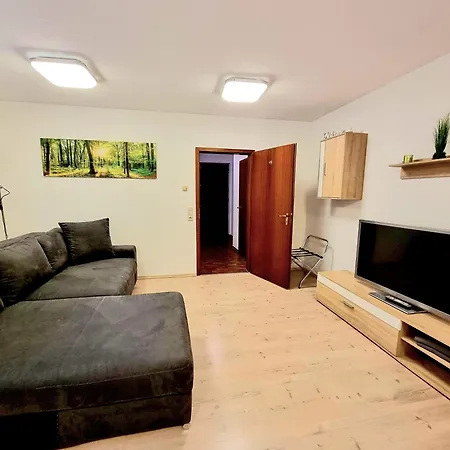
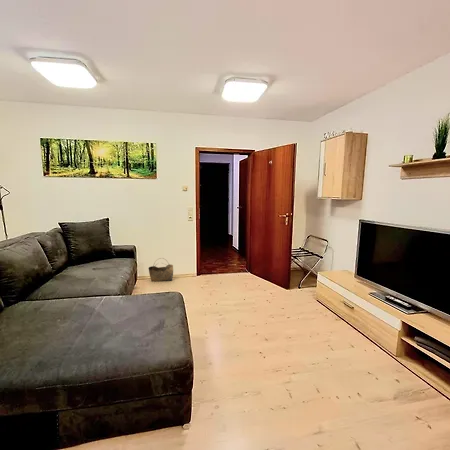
+ basket [148,257,174,282]
